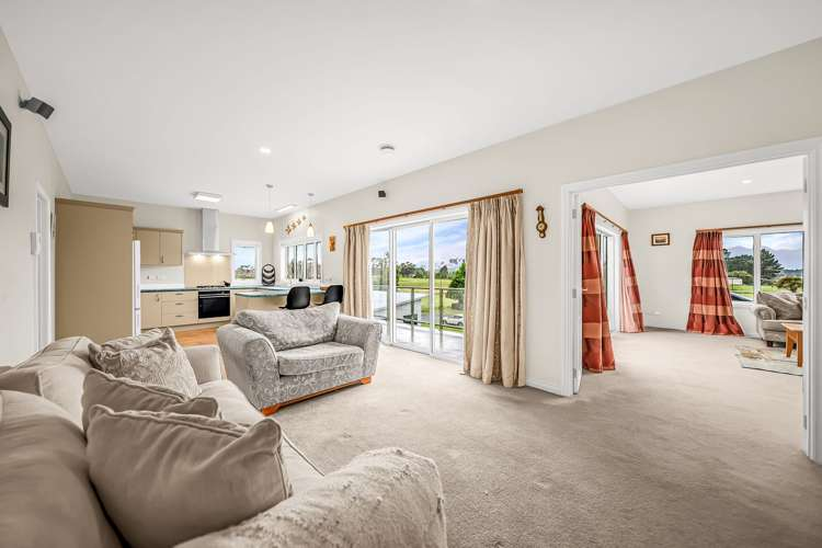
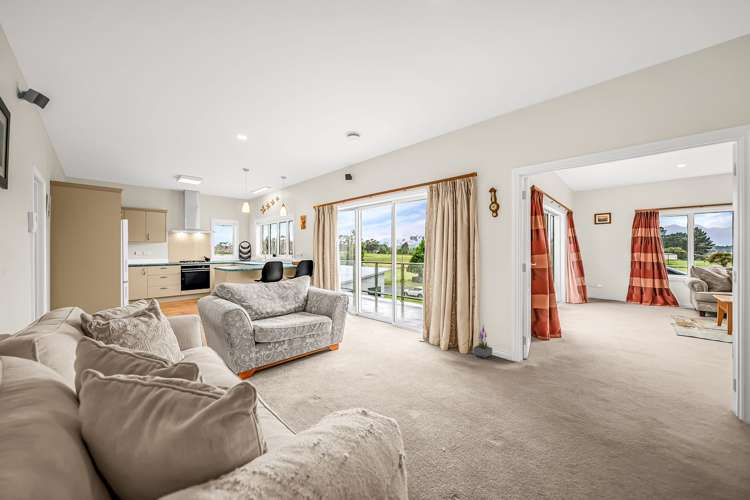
+ potted plant [472,324,493,359]
